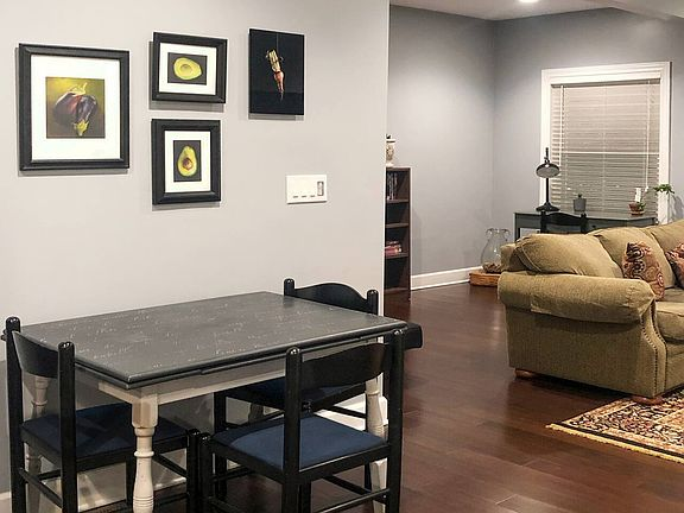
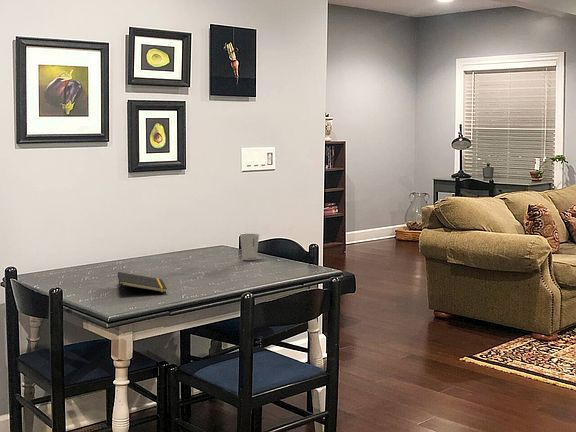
+ notepad [117,271,168,295]
+ dixie cup [239,233,260,261]
